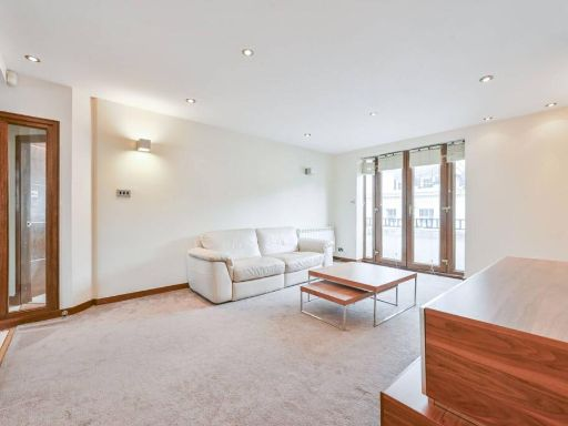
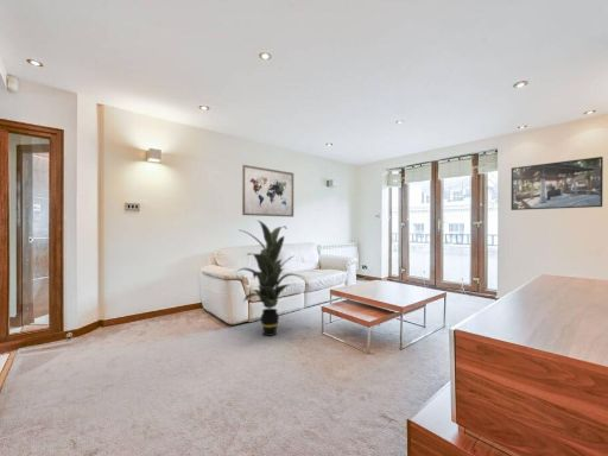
+ indoor plant [235,220,303,337]
+ wall art [241,164,294,218]
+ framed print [511,156,604,211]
